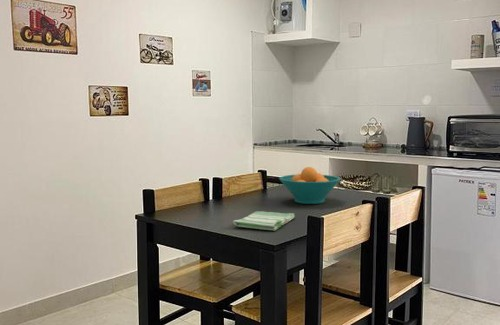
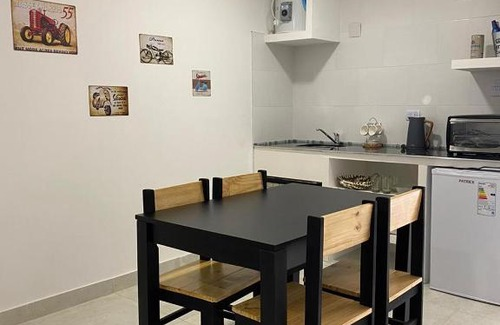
- fruit bowl [278,166,342,205]
- dish towel [232,210,296,231]
